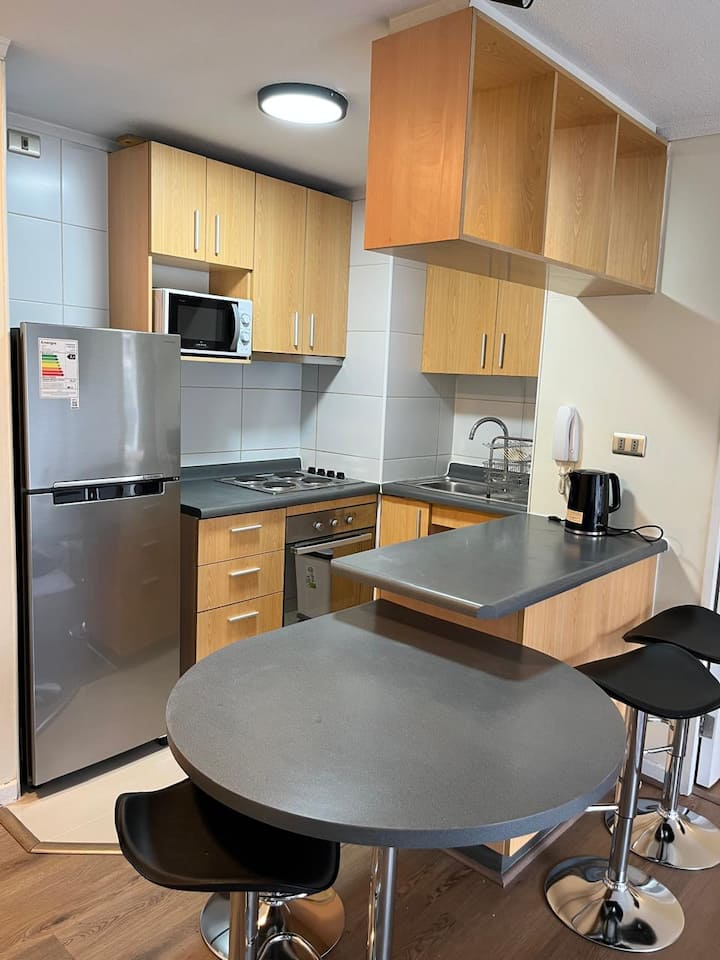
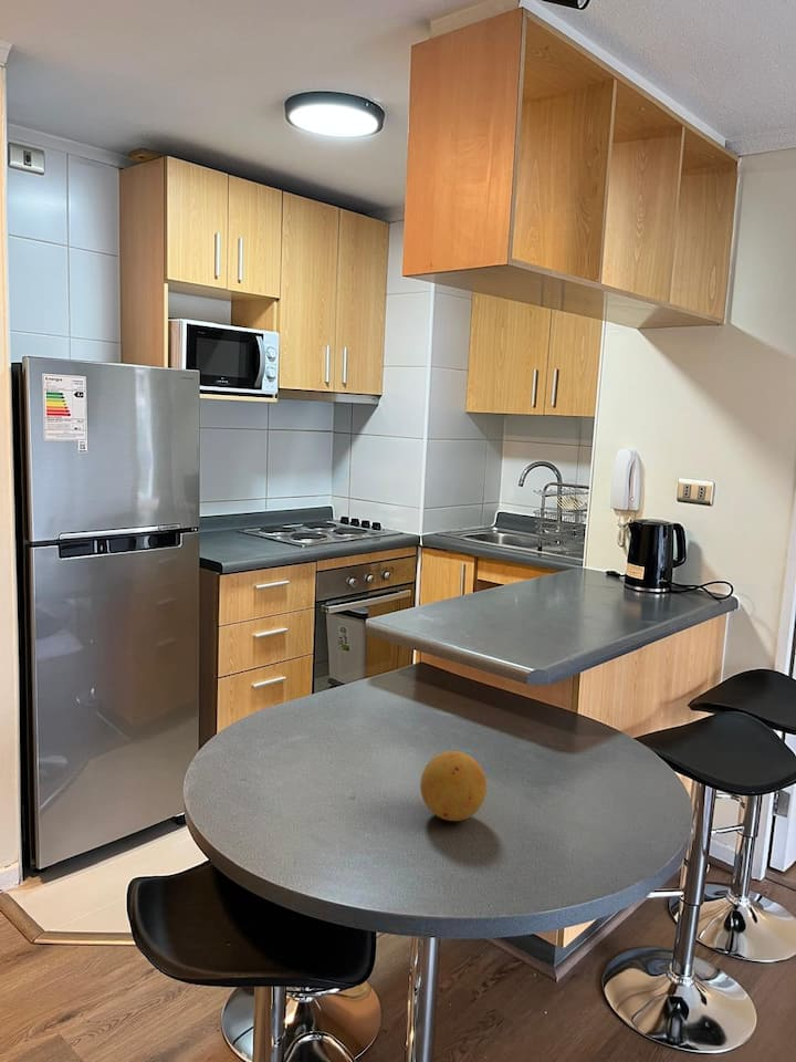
+ fruit [419,750,488,822]
